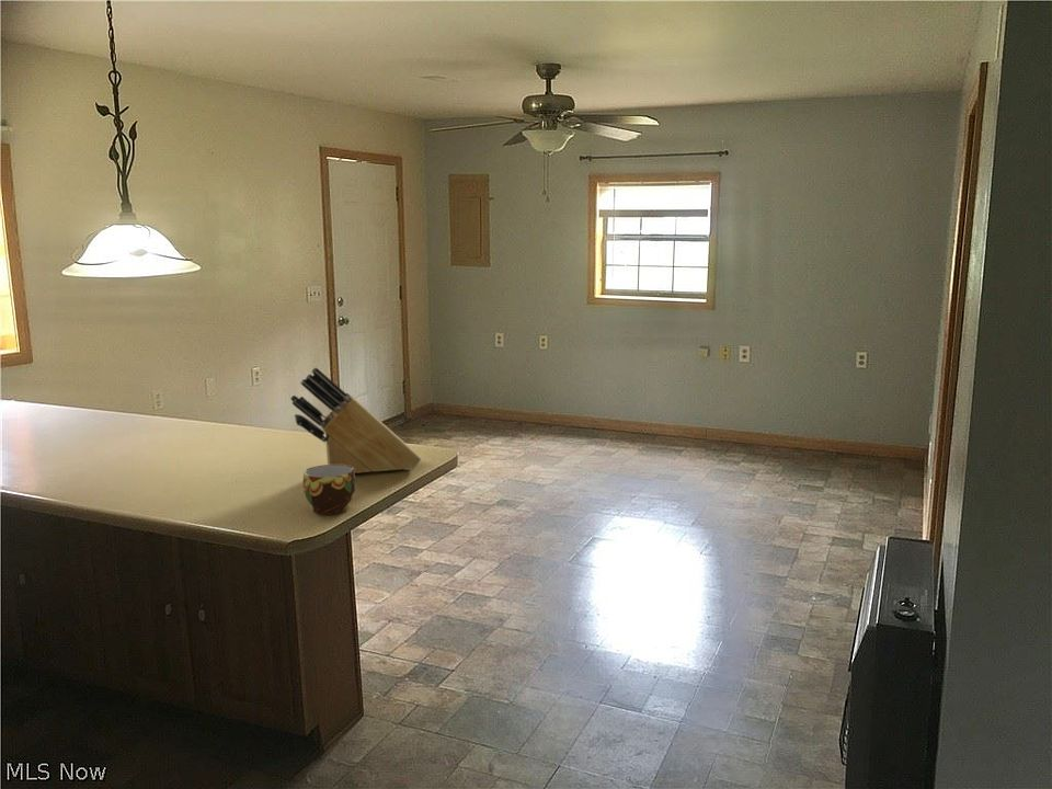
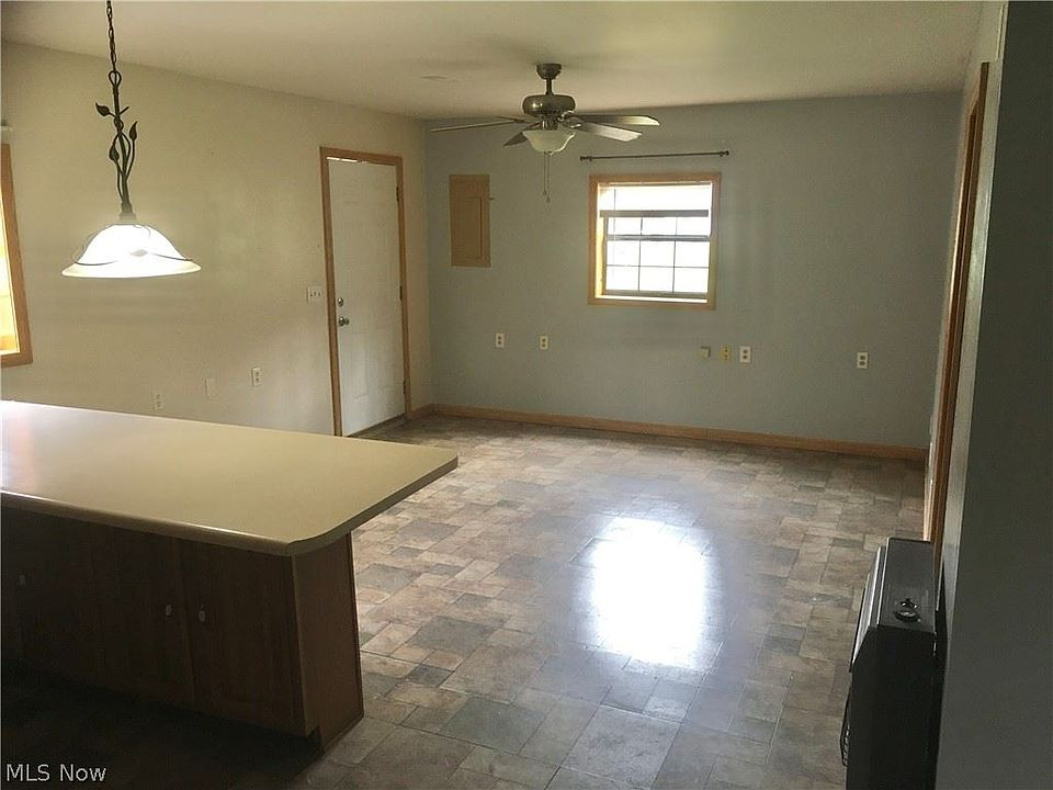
- cup [302,464,357,515]
- knife block [289,366,422,474]
